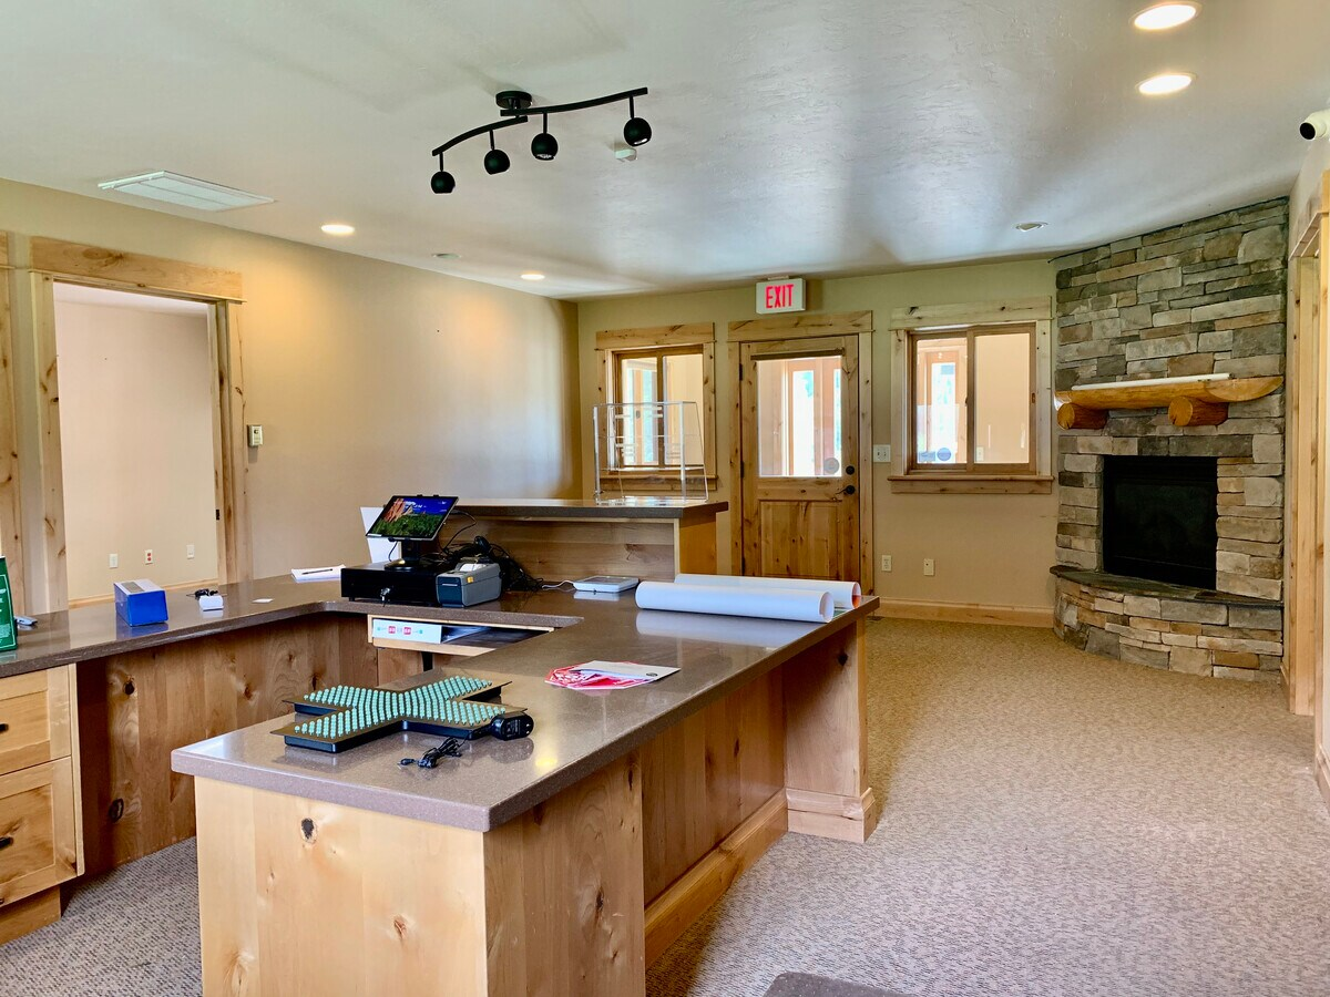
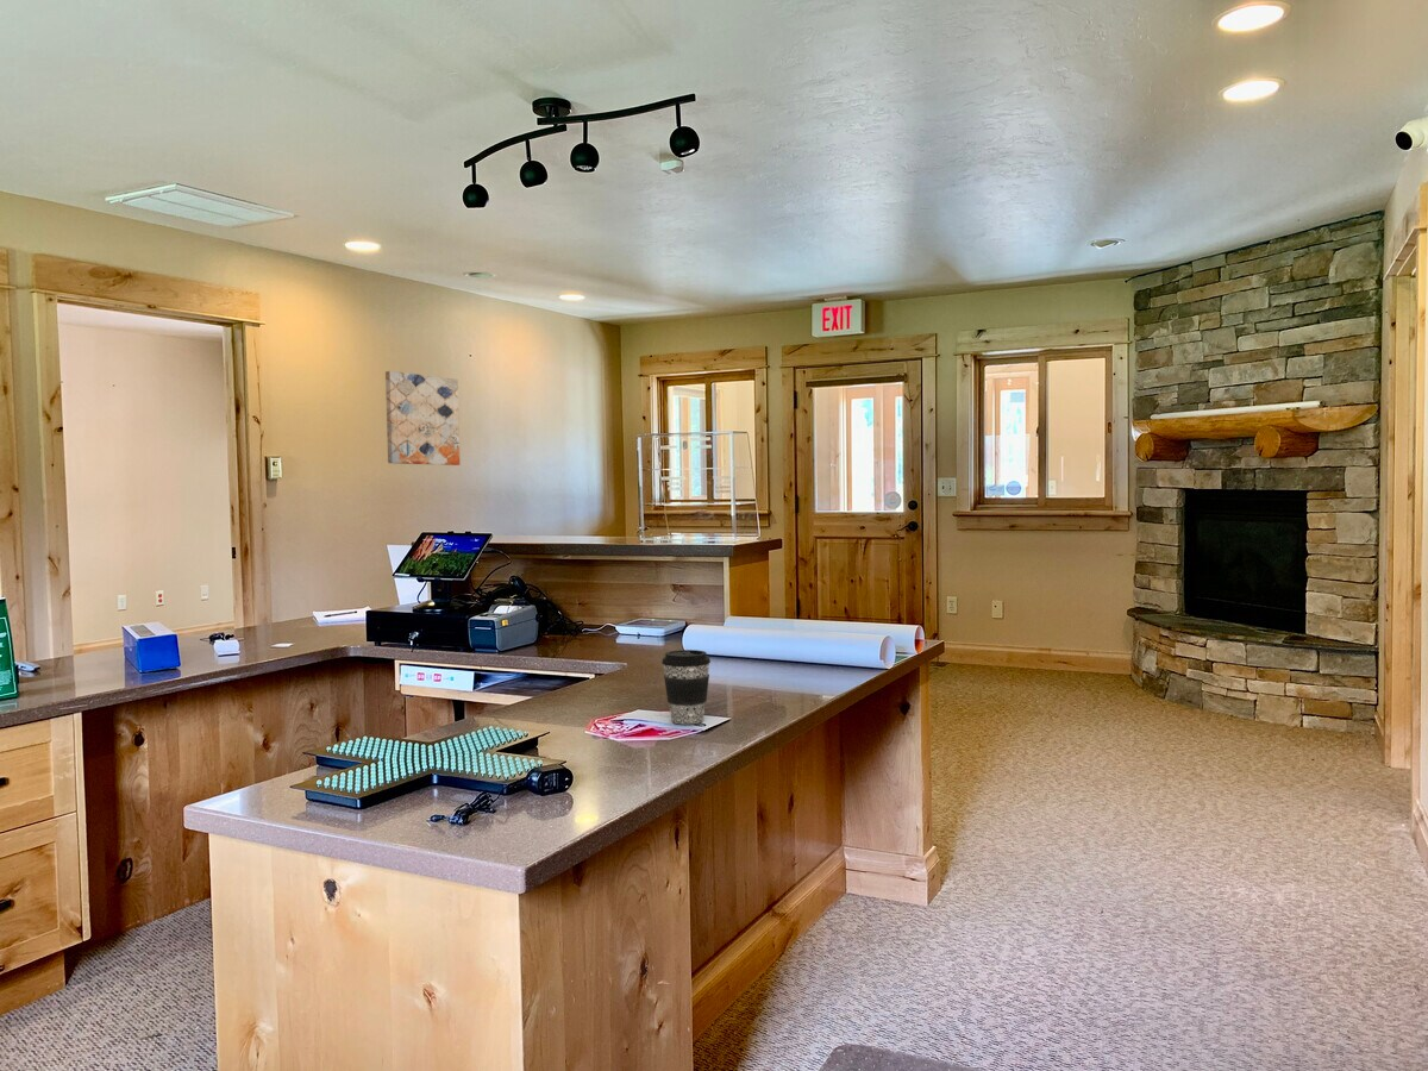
+ wall art [384,370,461,466]
+ coffee cup [660,649,712,725]
